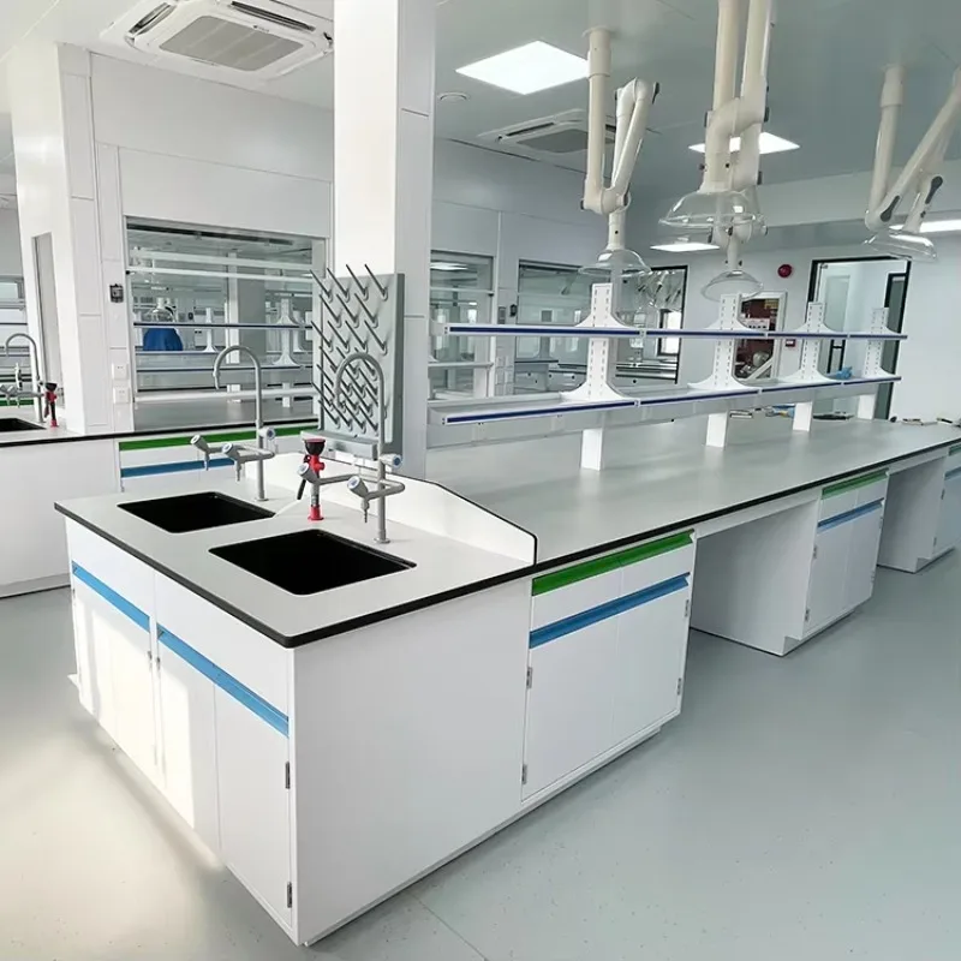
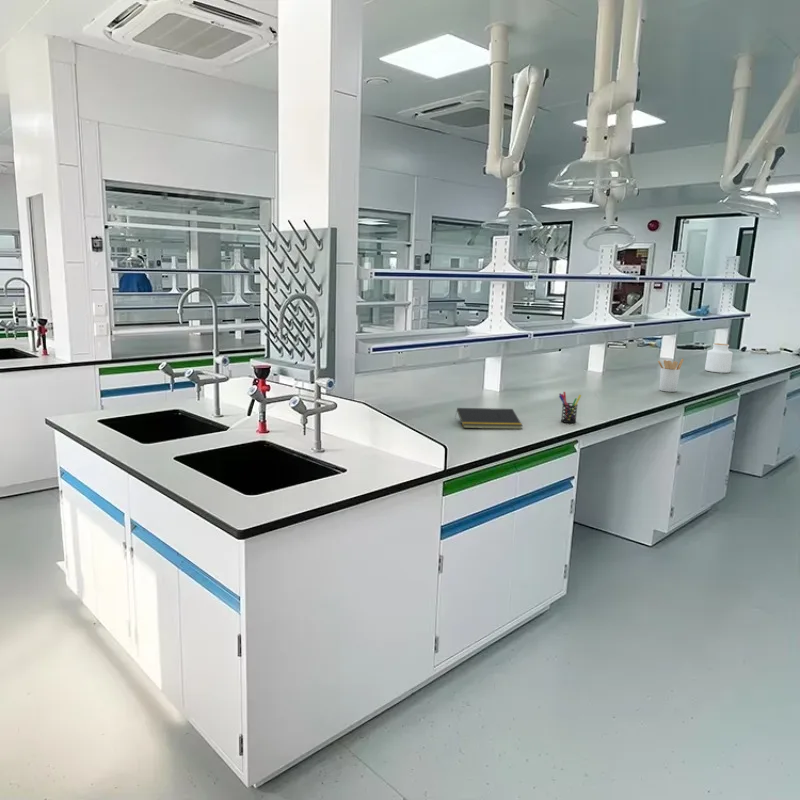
+ pen holder [558,391,582,424]
+ utensil holder [657,357,685,393]
+ jar [704,342,734,374]
+ notepad [454,407,523,430]
